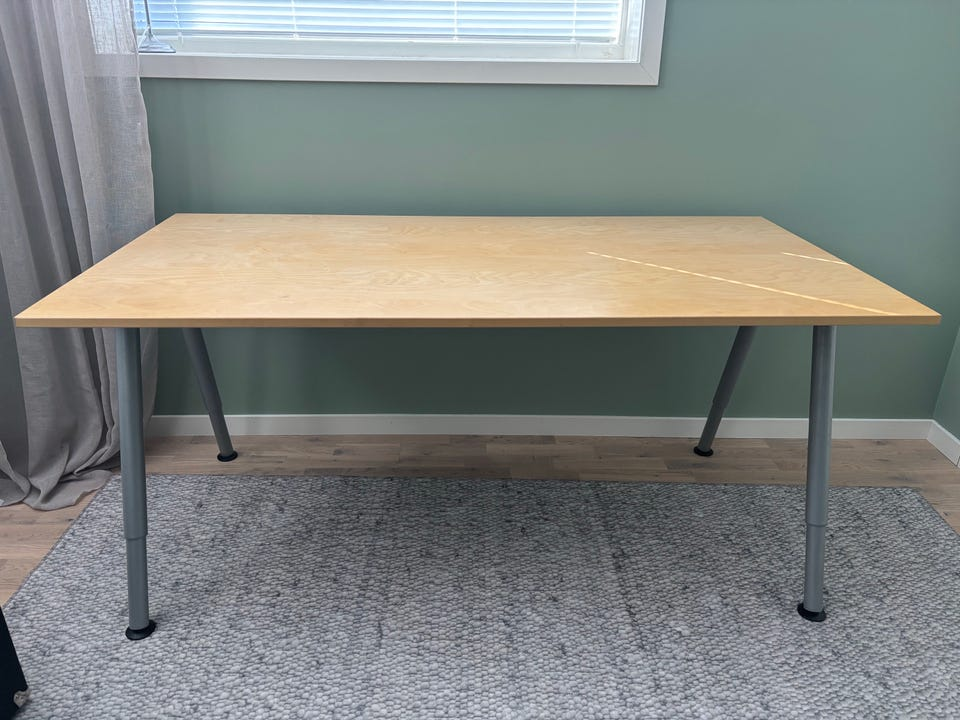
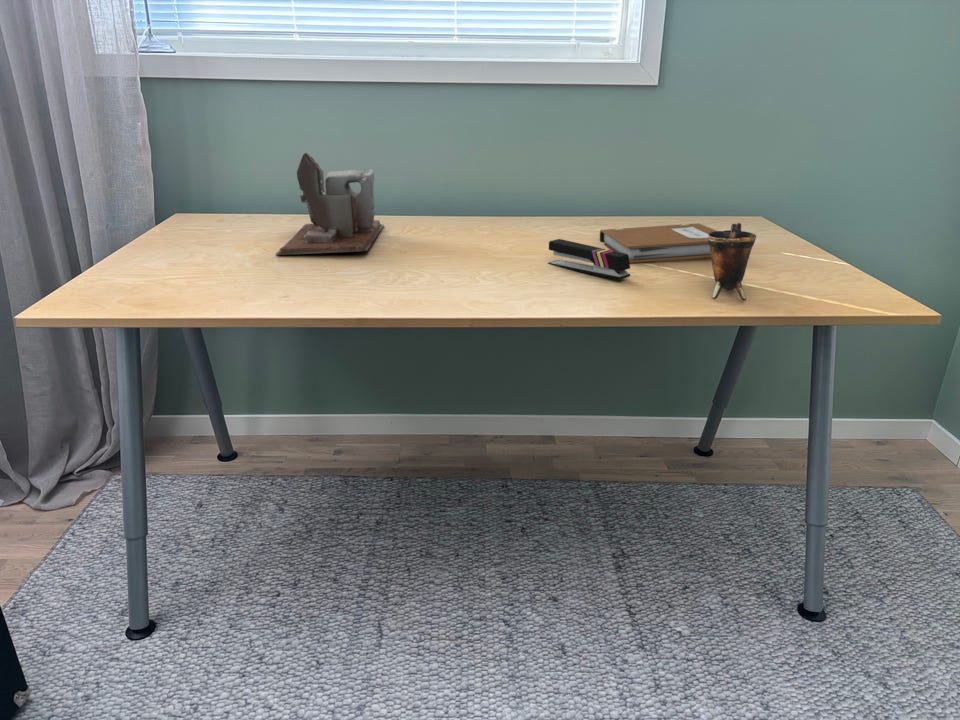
+ desk organizer [275,152,385,256]
+ cup [708,222,757,302]
+ stapler [547,238,631,281]
+ notebook [599,223,717,264]
